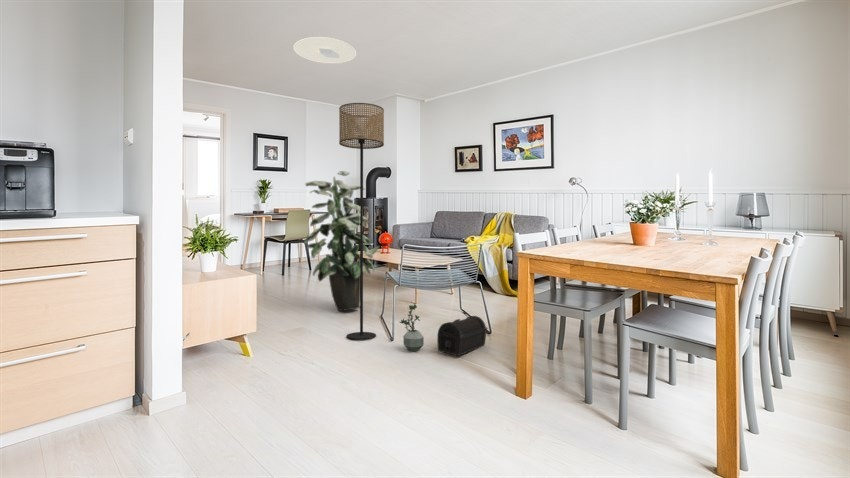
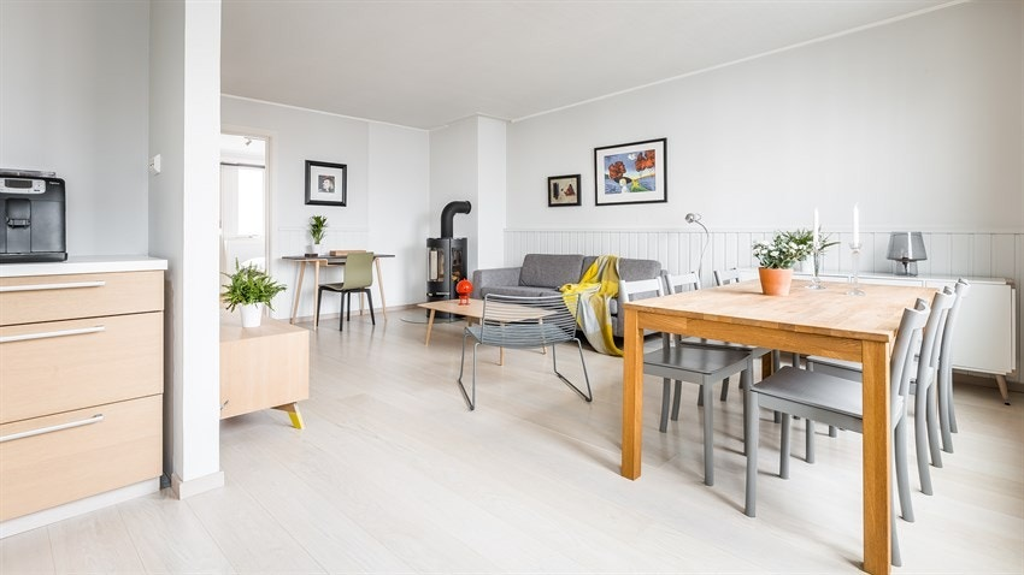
- potted plant [399,303,425,352]
- ceiling light [293,36,358,65]
- indoor plant [303,170,381,312]
- treasure chest [436,315,488,357]
- floor lamp [338,102,385,340]
